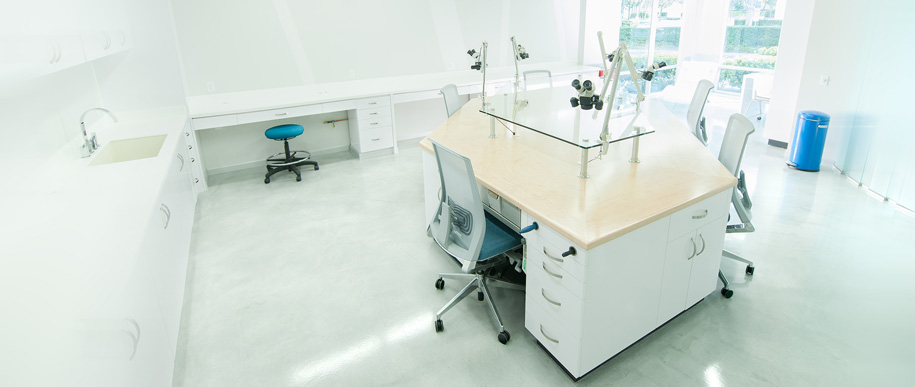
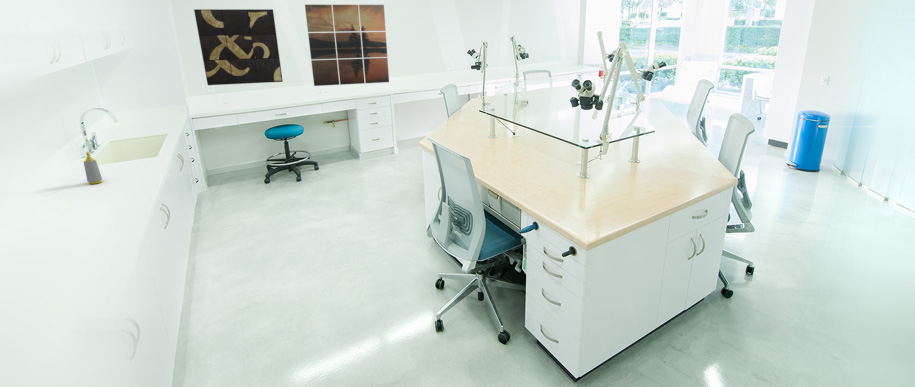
+ soap bottle [83,151,103,185]
+ wall art [193,8,284,86]
+ wall art [304,4,390,87]
